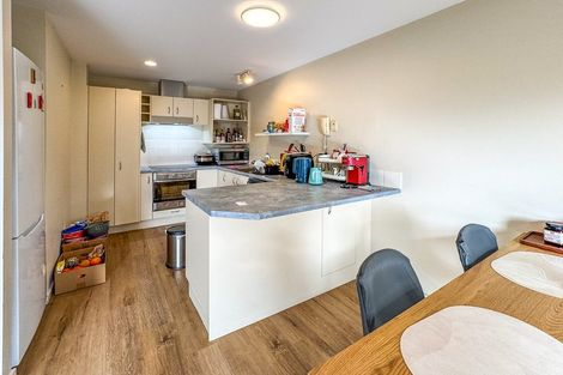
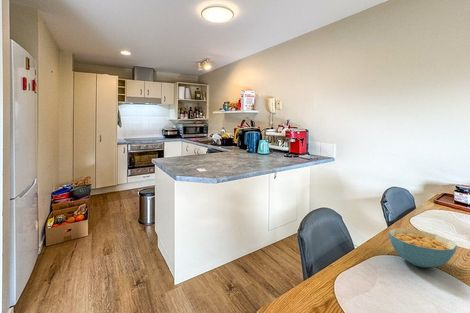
+ cereal bowl [388,227,458,268]
